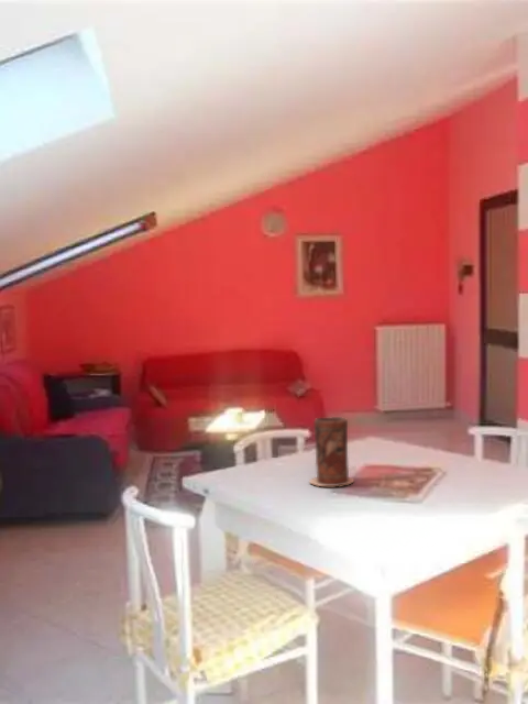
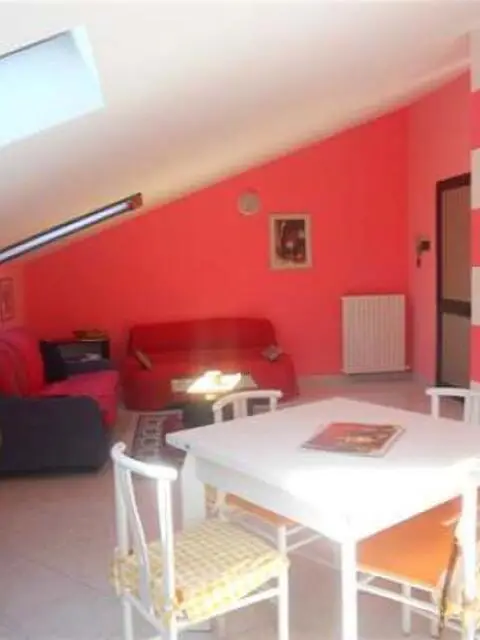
- vase [308,416,355,487]
